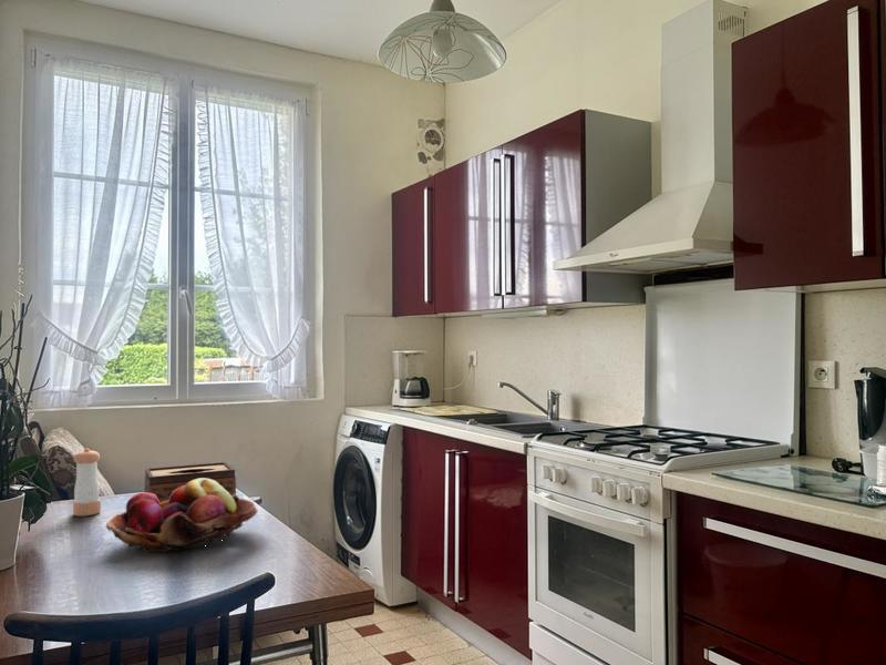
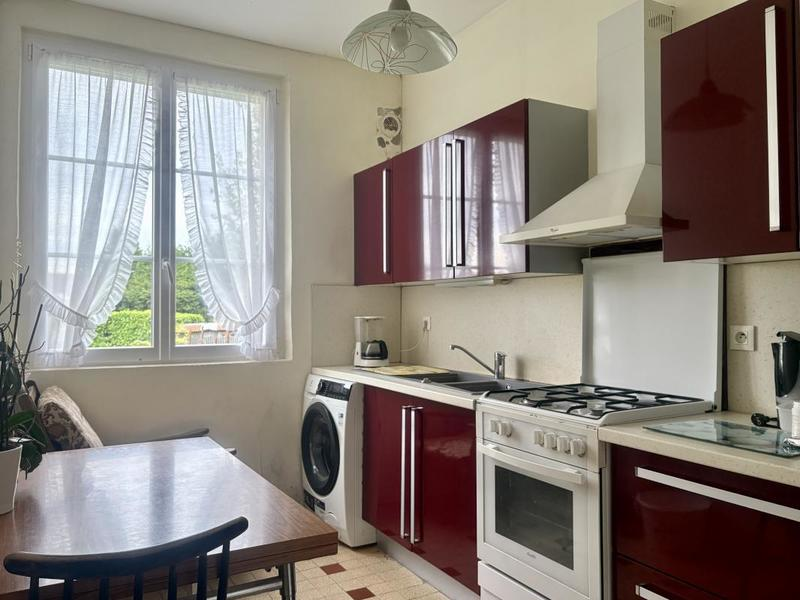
- fruit basket [105,478,258,553]
- tissue box [144,461,237,503]
- pepper shaker [72,448,102,516]
